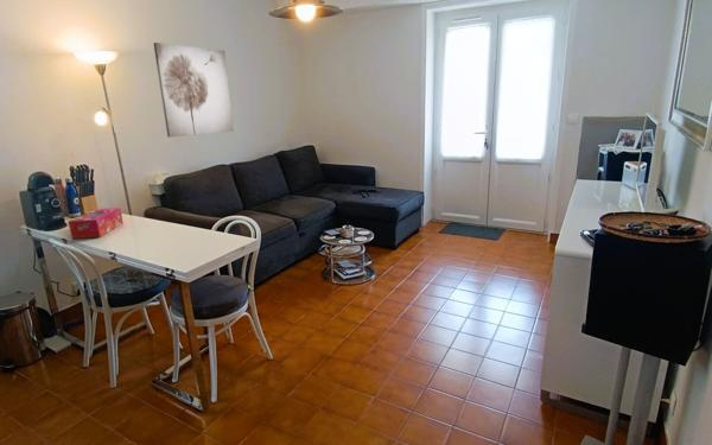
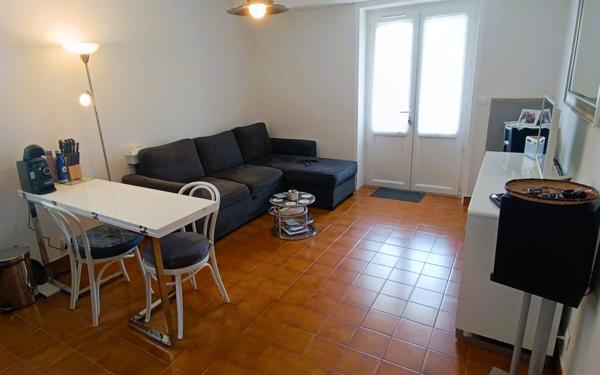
- tissue box [68,206,125,240]
- wall art [152,42,235,138]
